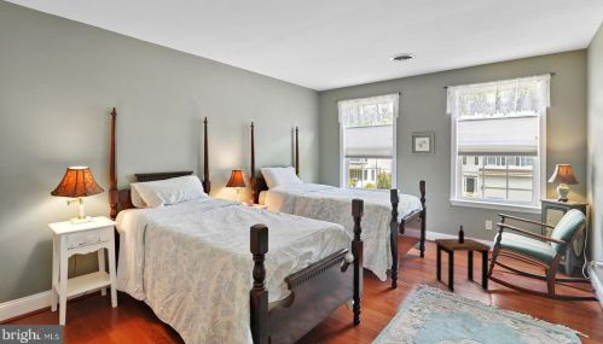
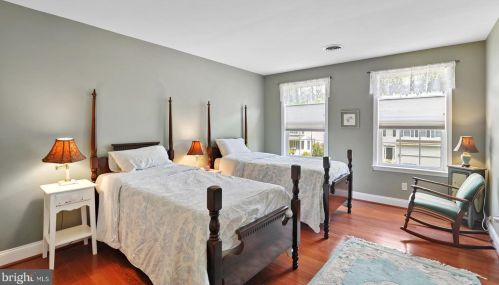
- side table [434,225,492,293]
